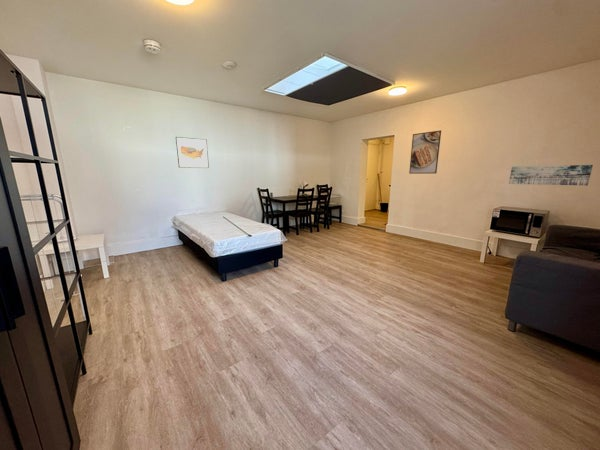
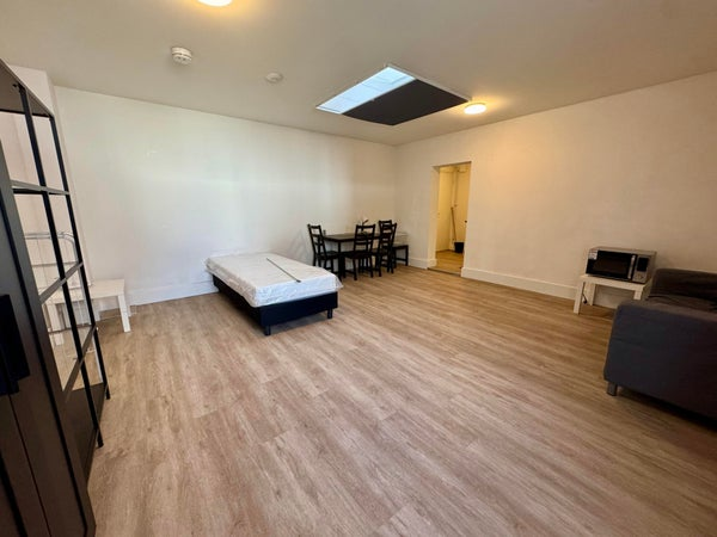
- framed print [408,130,442,175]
- wall art [175,136,210,169]
- wall art [508,164,594,187]
